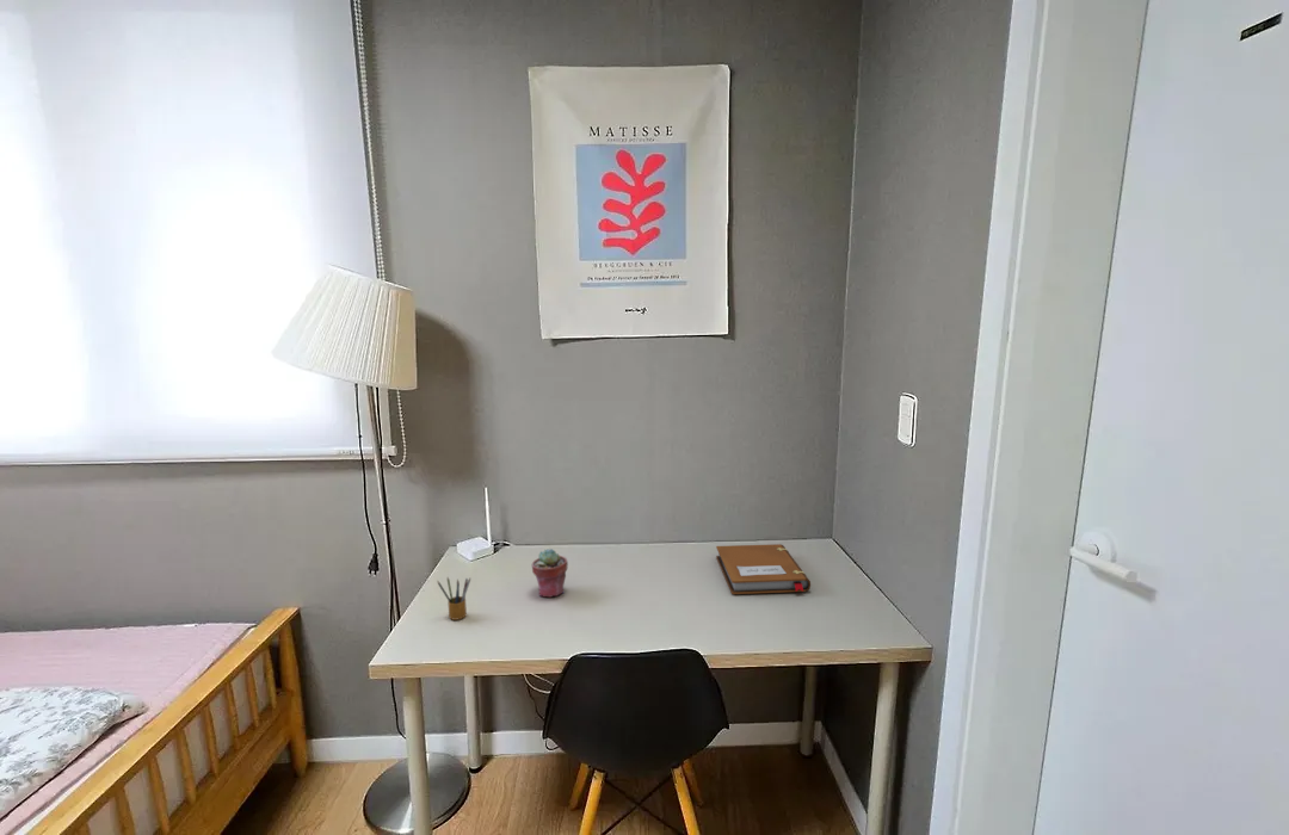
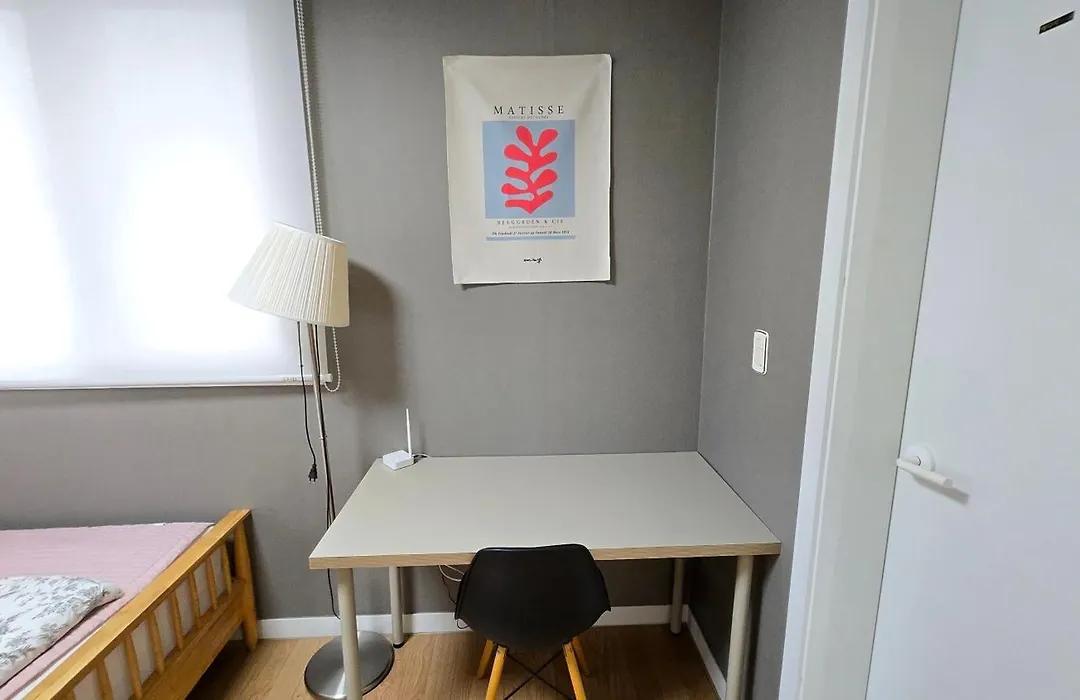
- pencil box [436,576,471,621]
- notebook [715,543,812,595]
- potted succulent [531,548,569,599]
